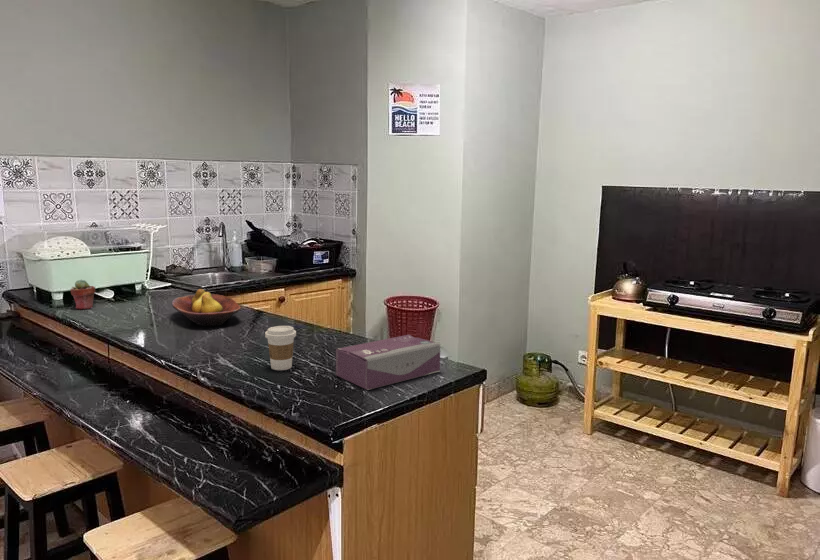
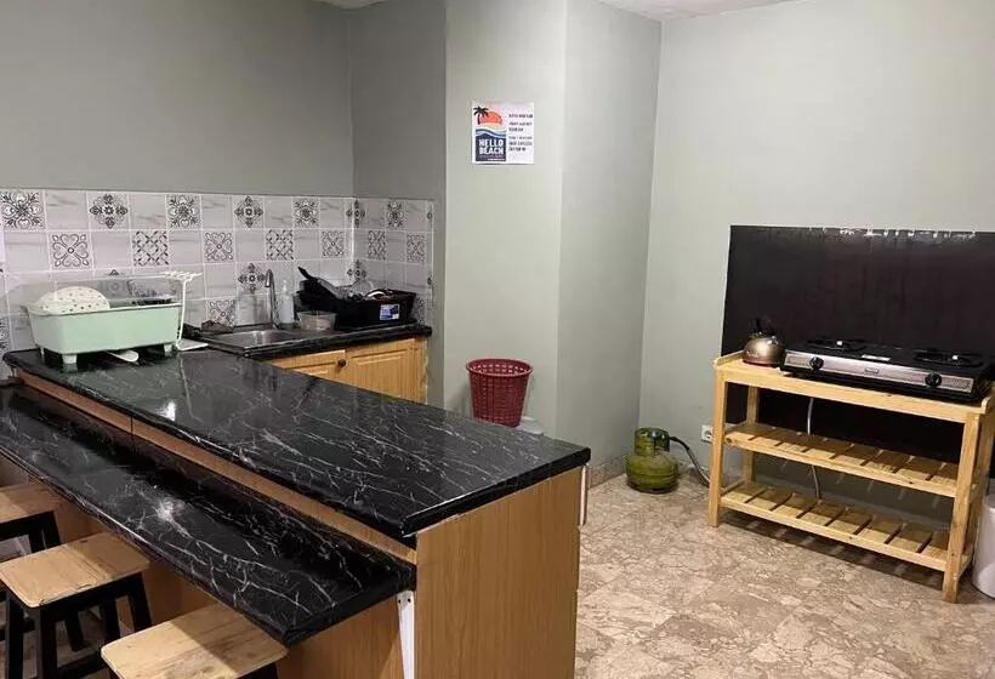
- tissue box [335,334,441,391]
- coffee cup [264,325,297,371]
- fruit bowl [171,288,242,327]
- potted succulent [69,278,96,310]
